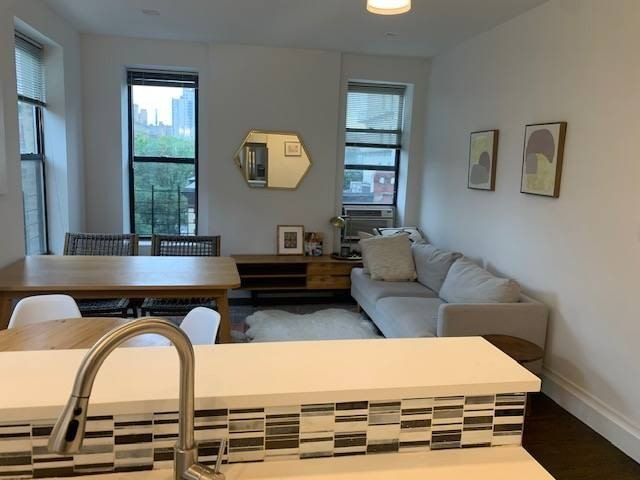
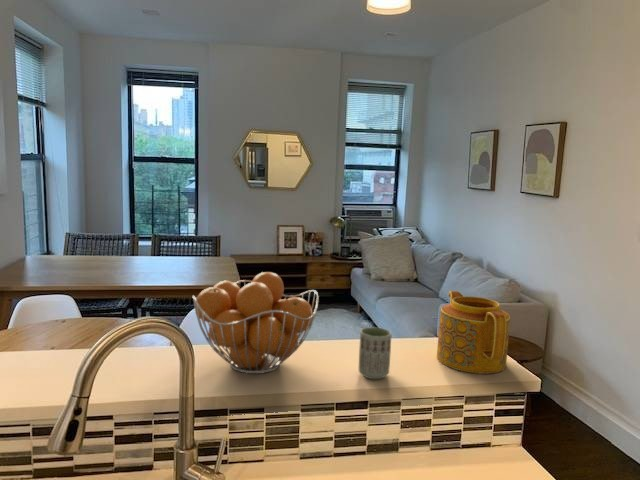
+ teapot [436,290,511,375]
+ cup [358,326,393,380]
+ fruit basket [192,271,320,375]
